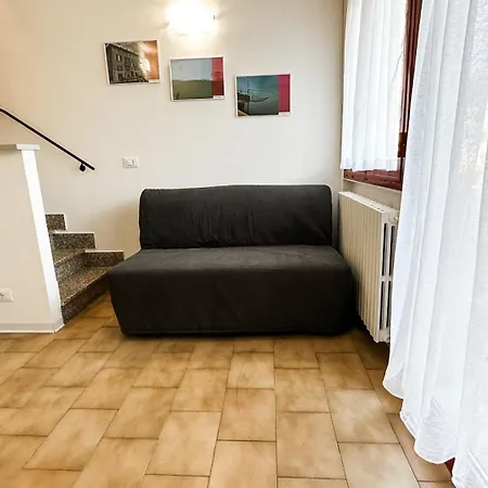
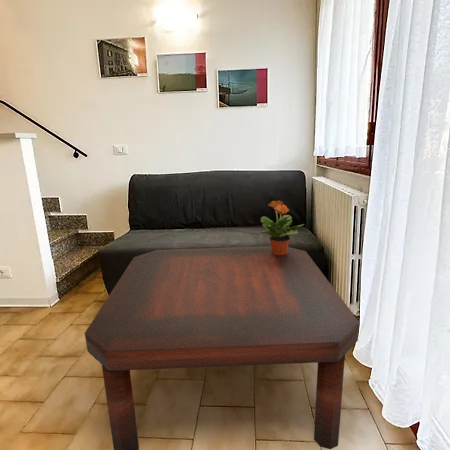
+ potted plant [259,200,305,255]
+ coffee table [84,245,360,450]
